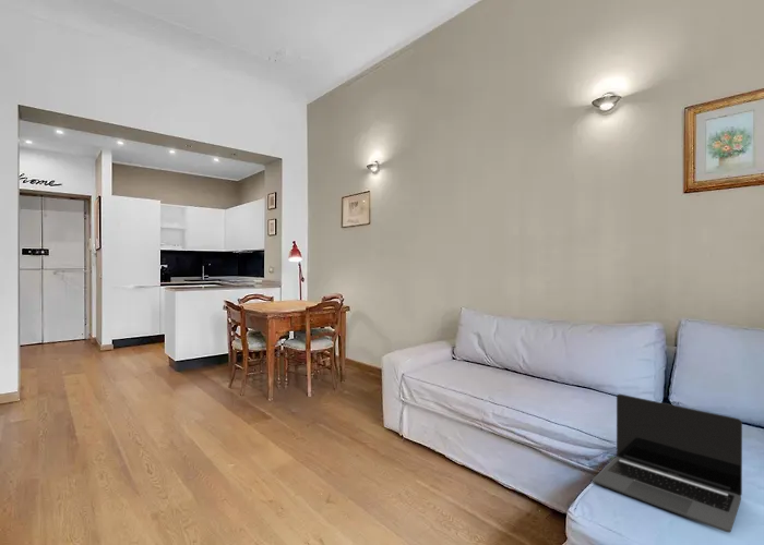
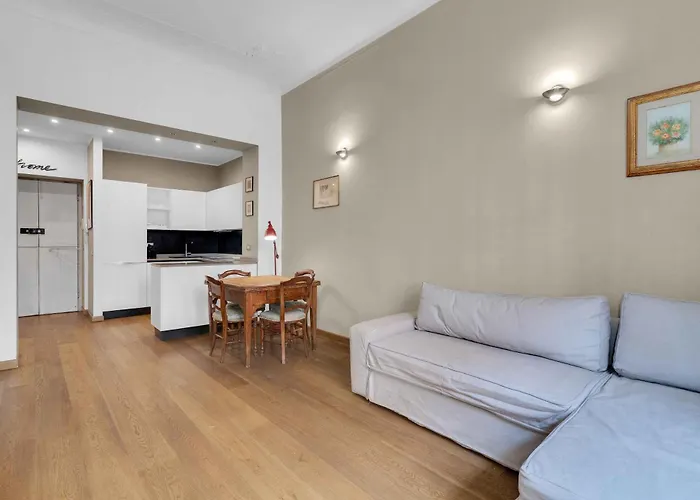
- laptop [592,393,743,533]
